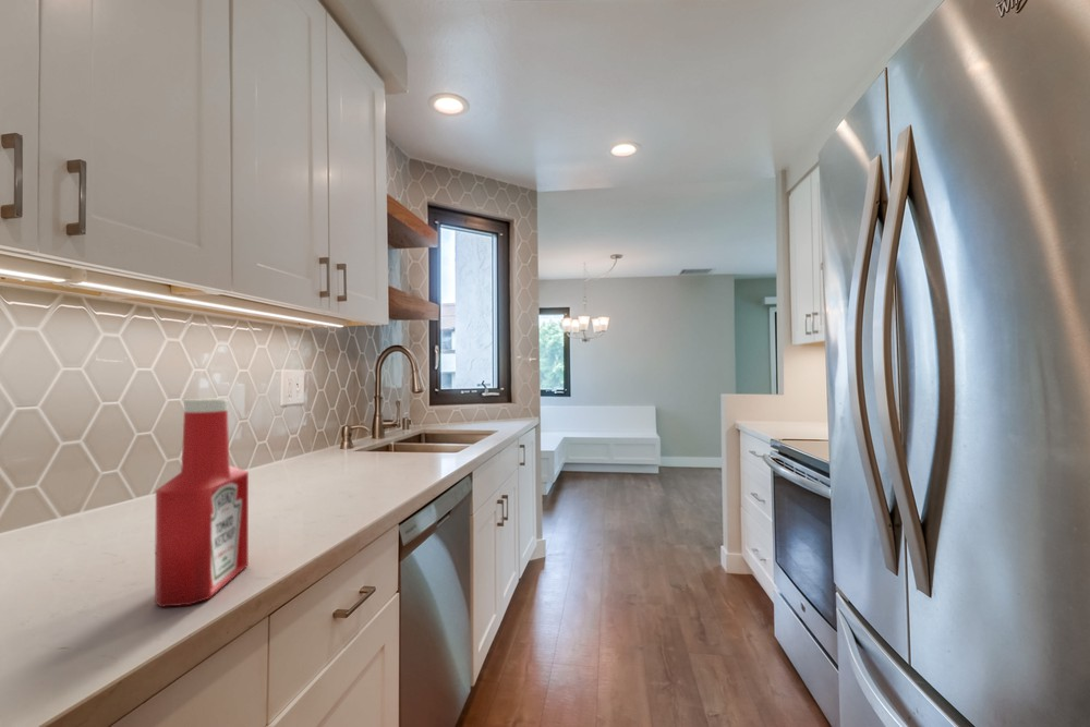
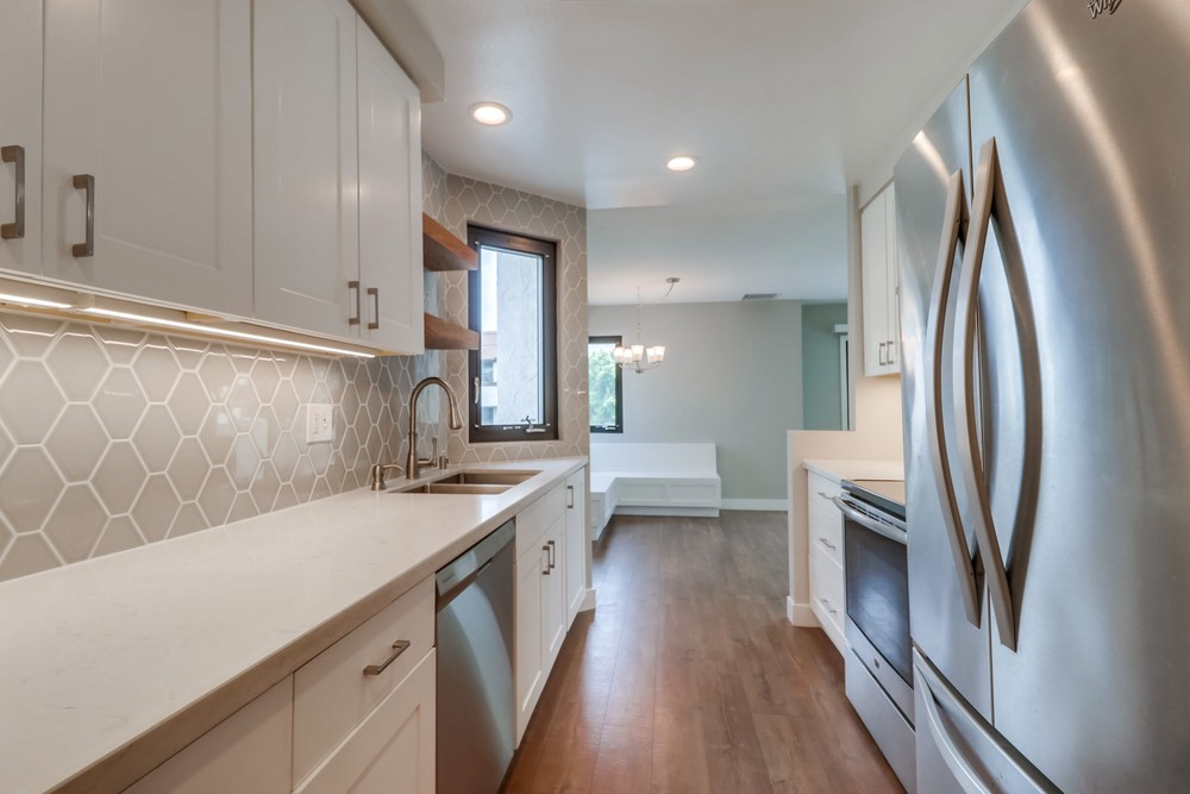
- soap bottle [154,397,250,608]
